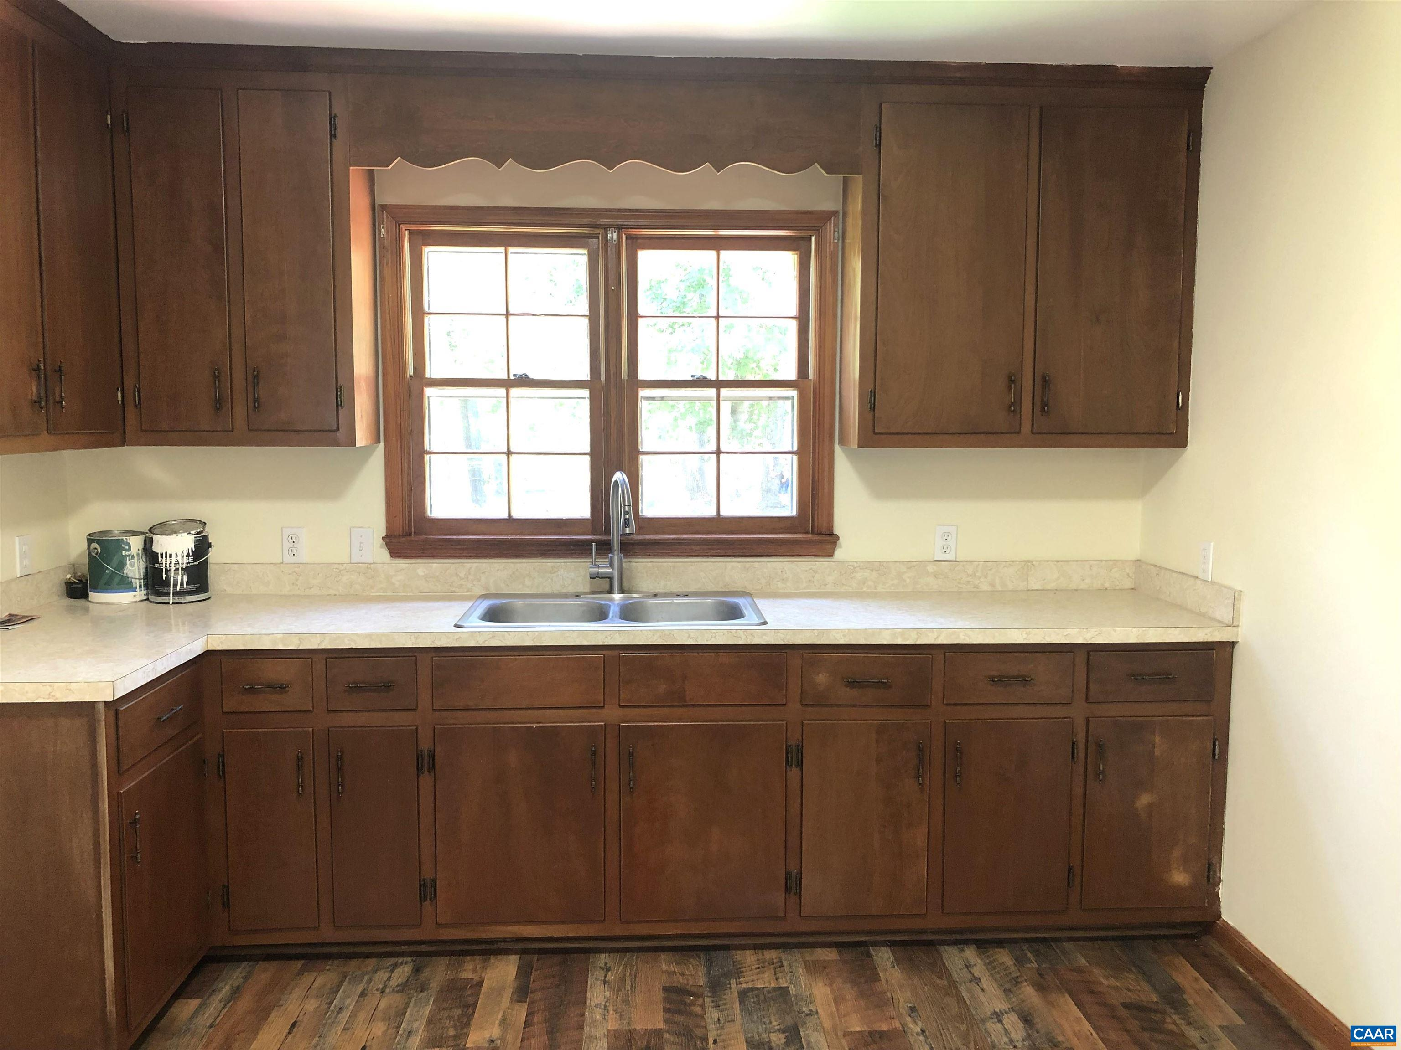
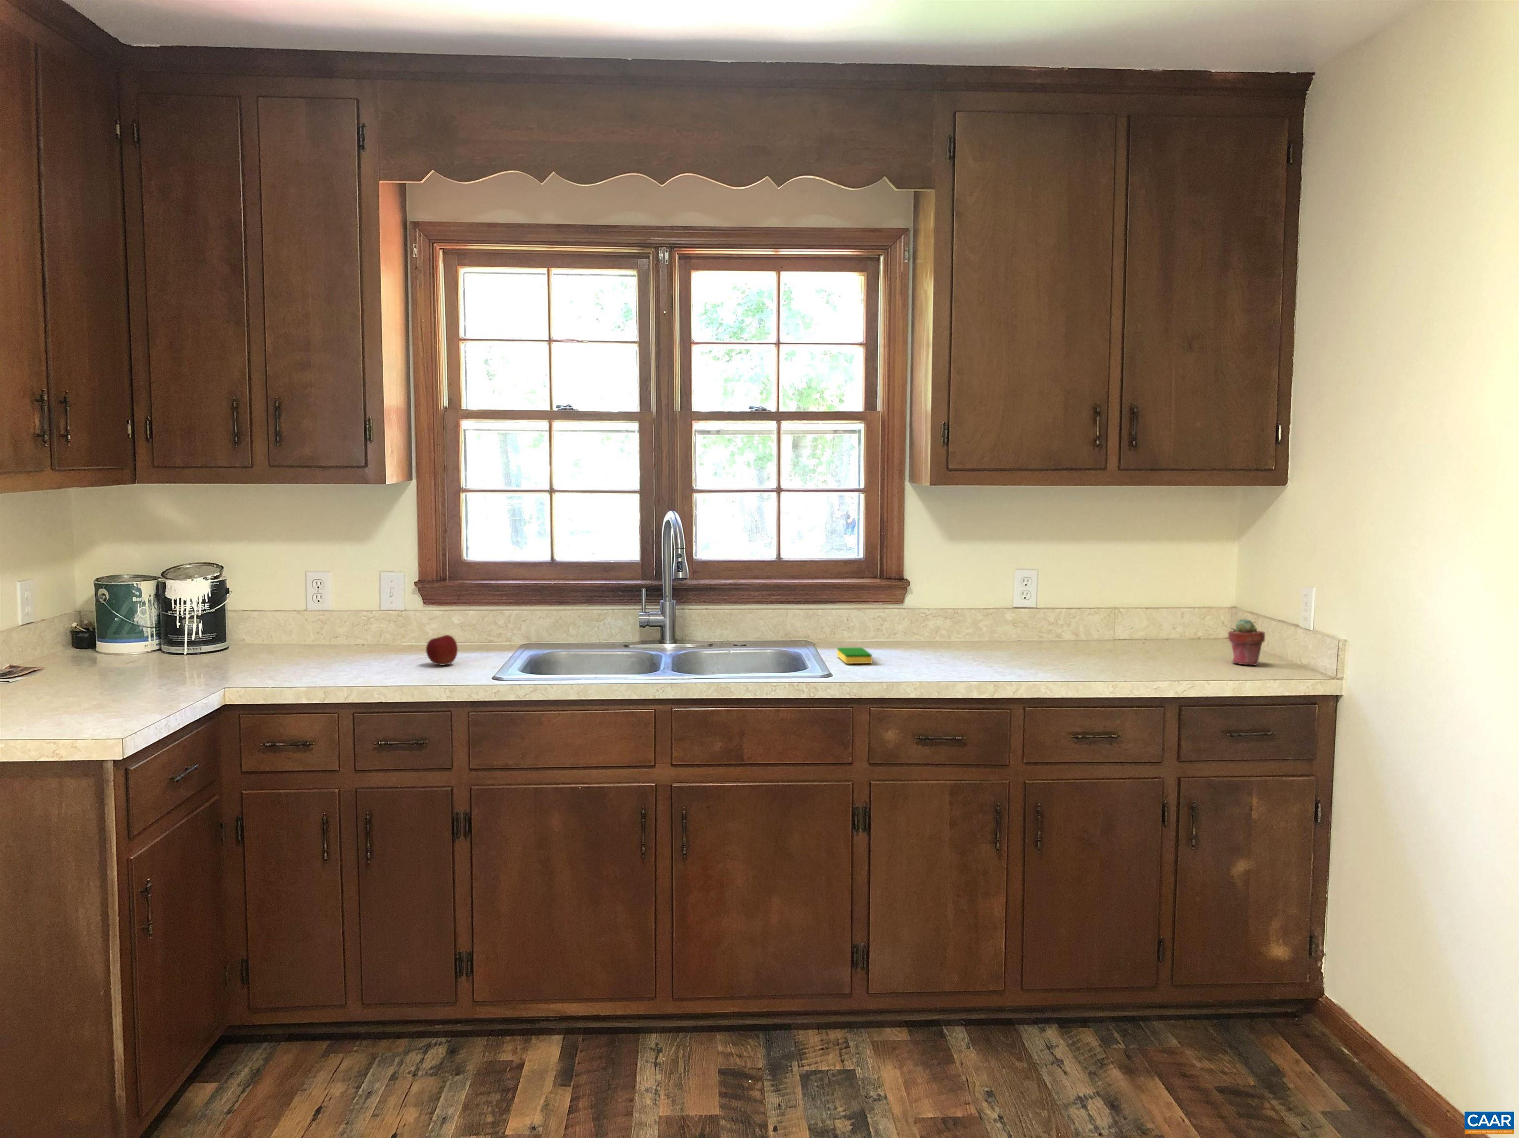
+ potted succulent [1227,618,1265,666]
+ apple [426,635,458,666]
+ dish sponge [836,647,873,665]
